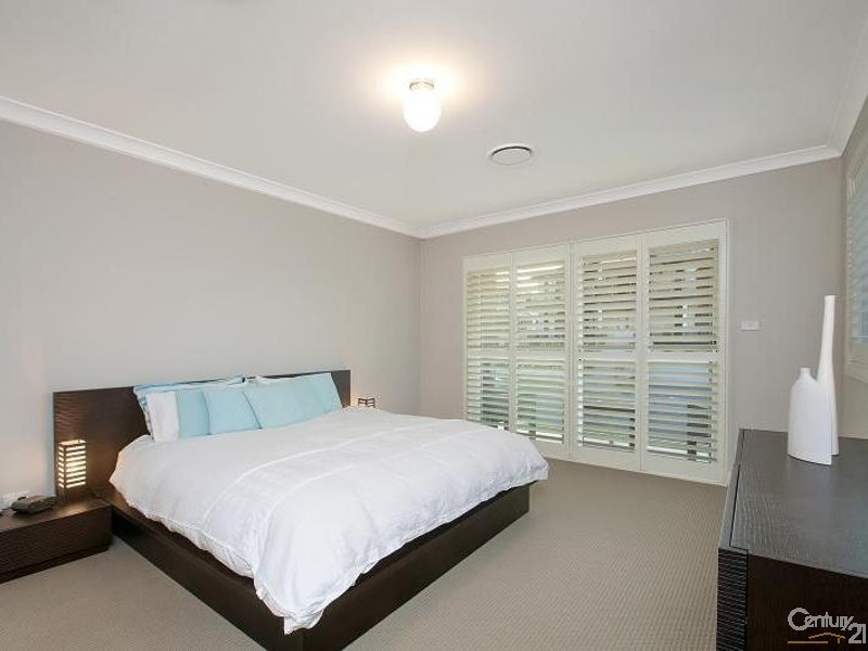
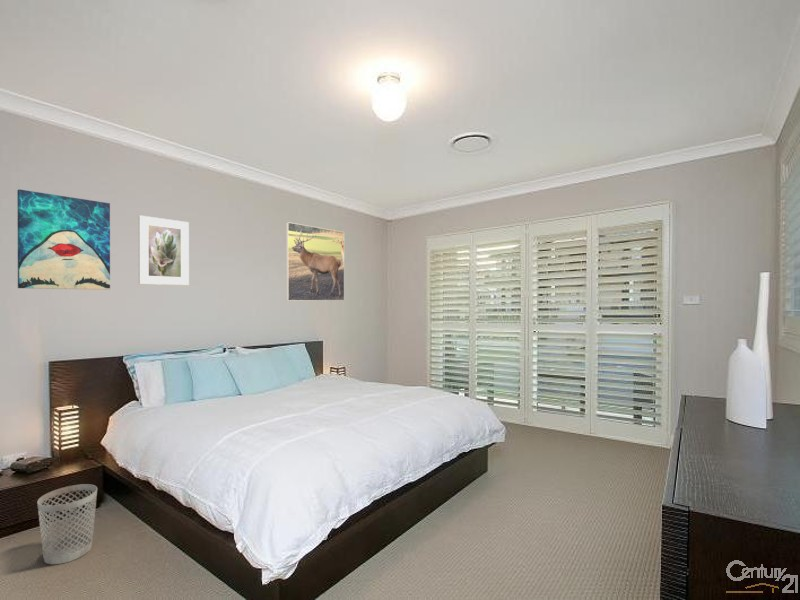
+ wall art [16,188,111,291]
+ wastebasket [36,483,98,565]
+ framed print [285,221,345,302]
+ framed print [138,215,190,286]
